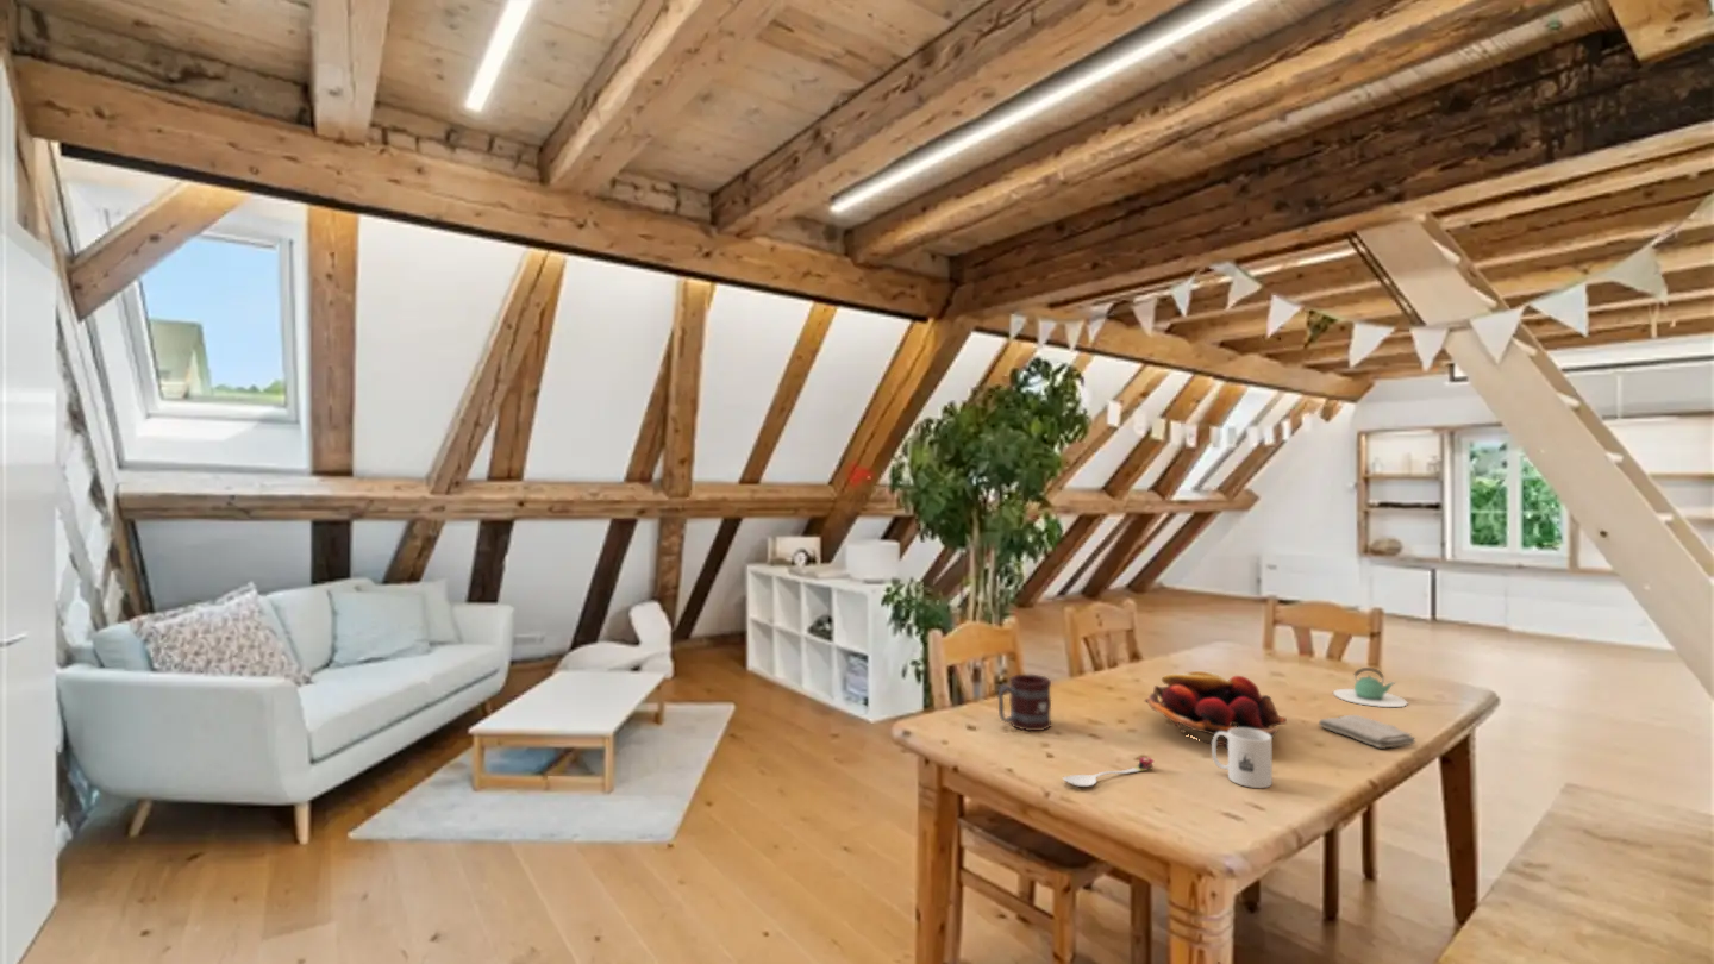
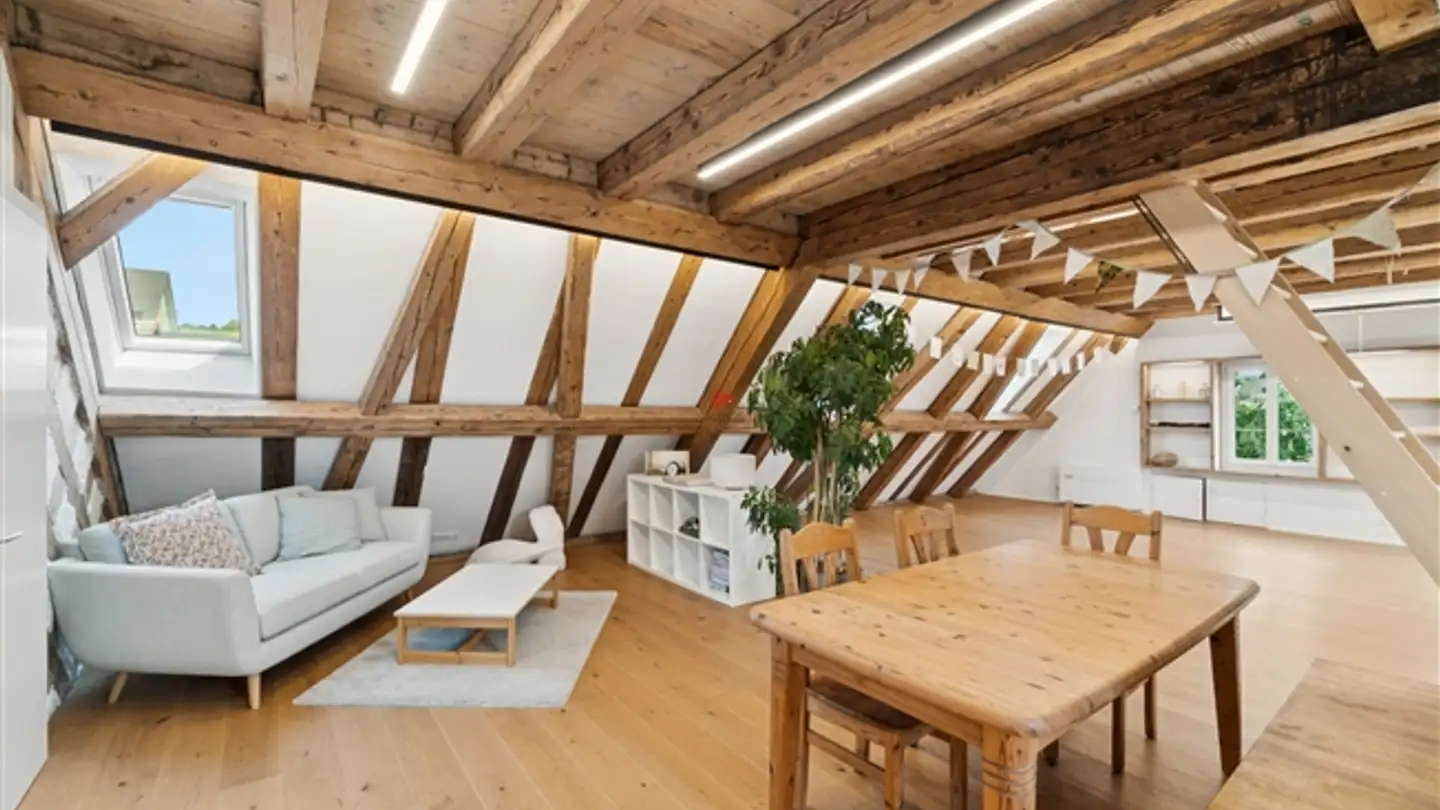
- teapot [1332,666,1408,708]
- fruit basket [1143,670,1288,750]
- mug [1211,728,1274,789]
- washcloth [1318,714,1416,750]
- spoon [1062,756,1156,788]
- mug [996,674,1052,732]
